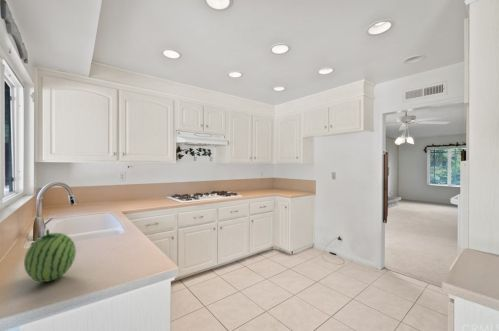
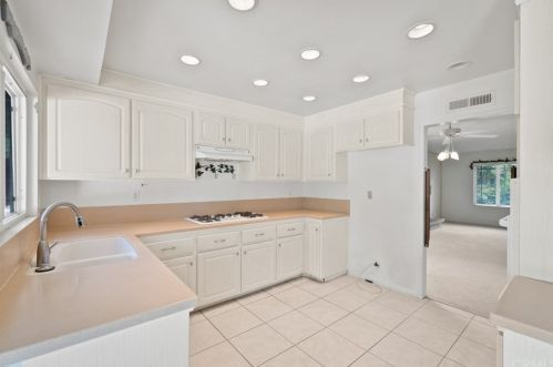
- fruit [23,228,77,283]
